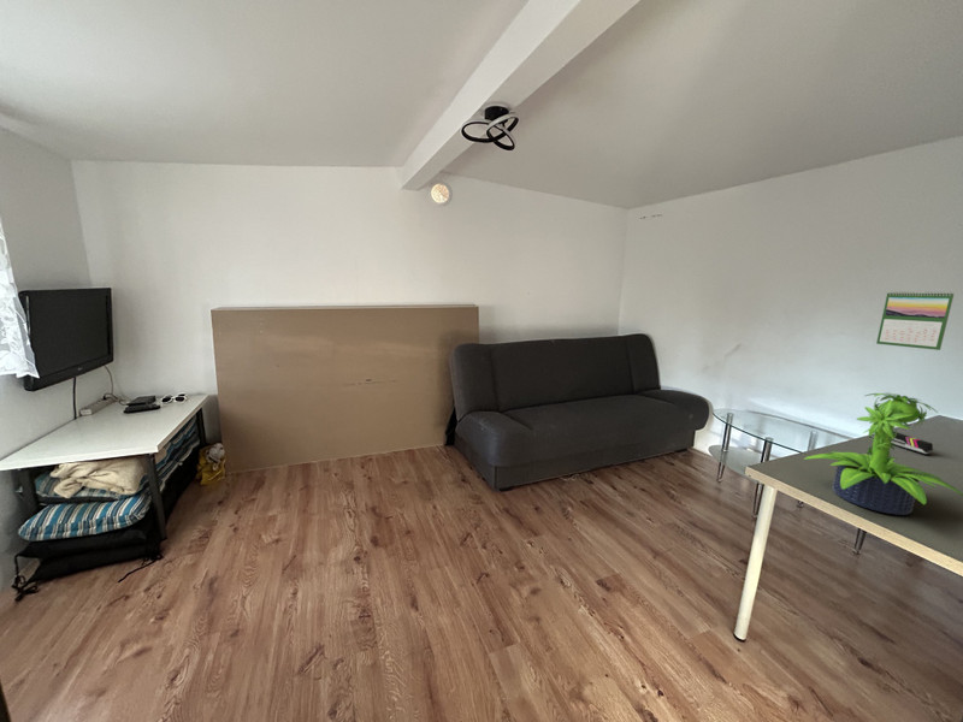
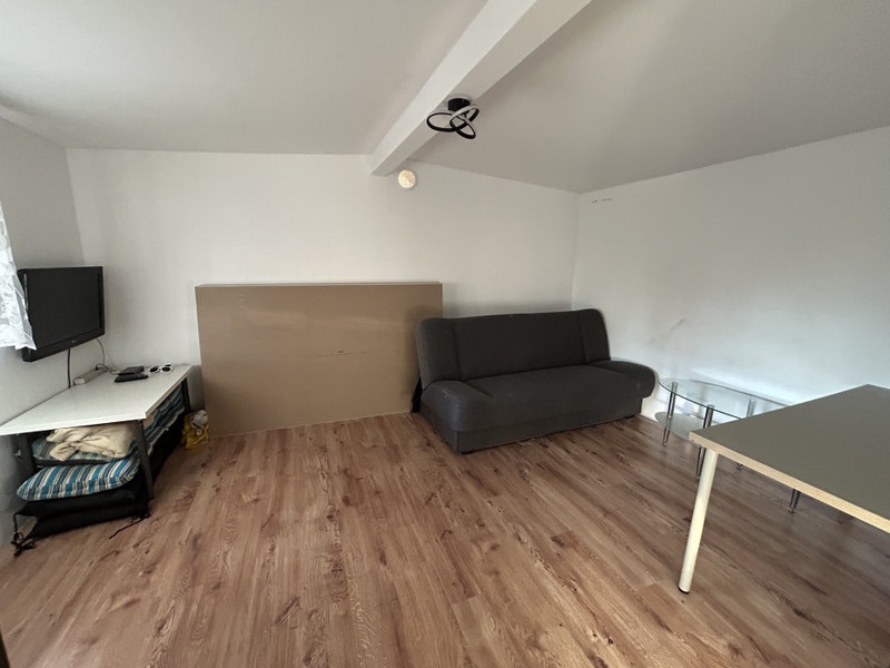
- stapler [869,431,934,456]
- potted plant [803,391,963,516]
- calendar [875,290,956,351]
